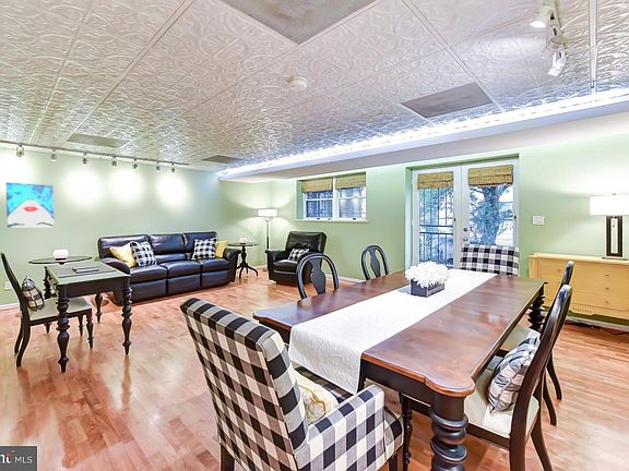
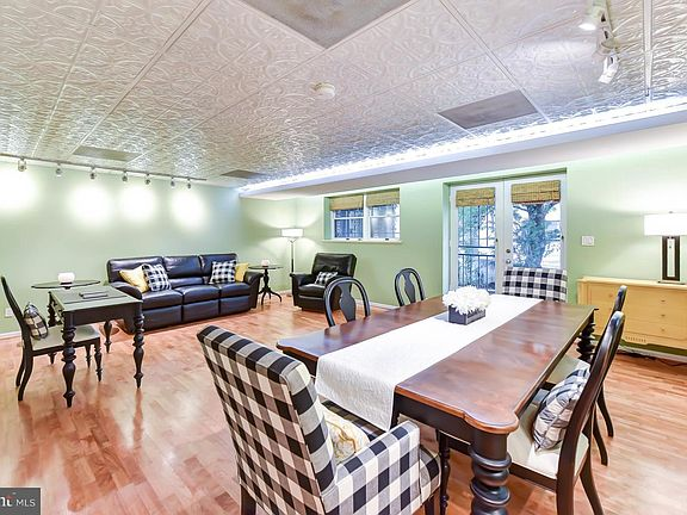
- wall art [5,181,55,228]
